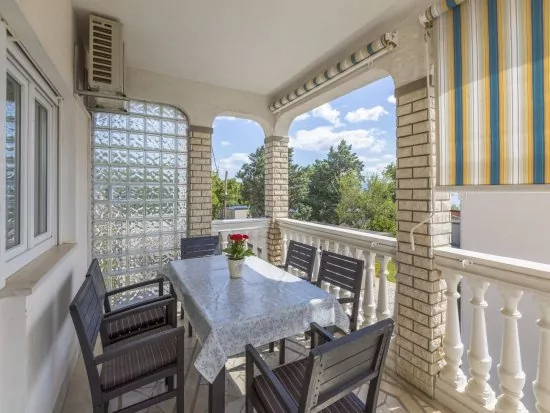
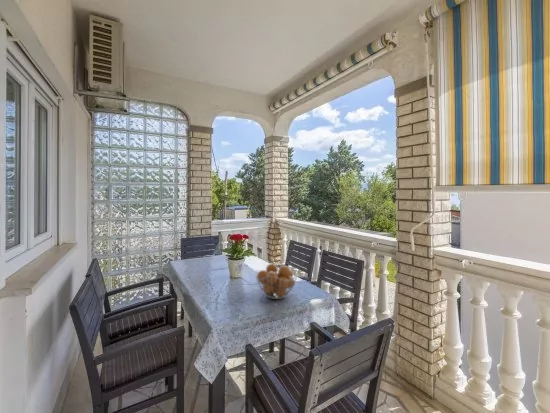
+ fruit basket [254,263,299,300]
